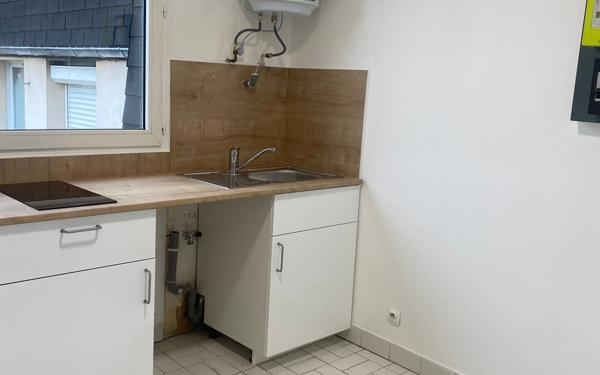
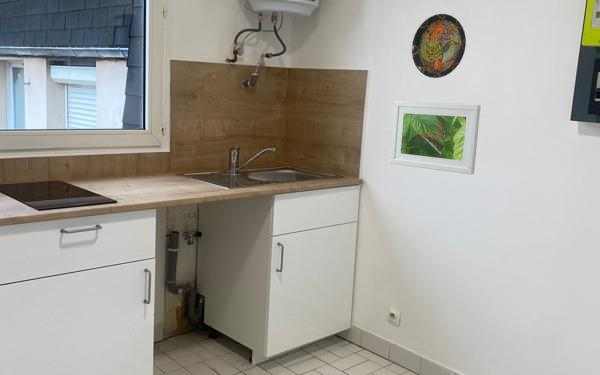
+ decorative plate [411,13,467,79]
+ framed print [389,100,482,176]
